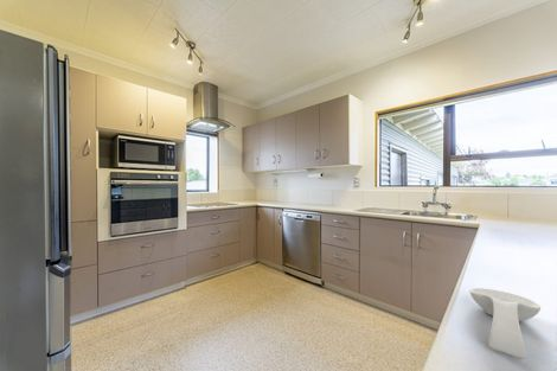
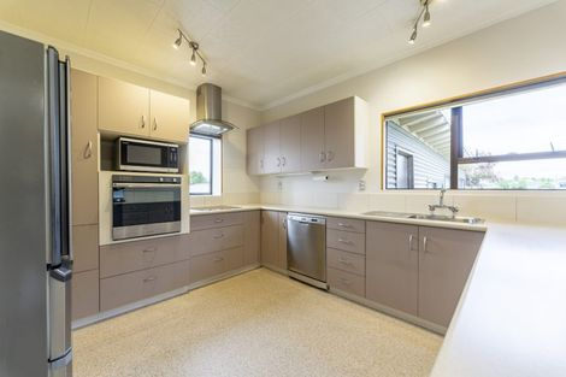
- spoon rest [468,287,542,360]
